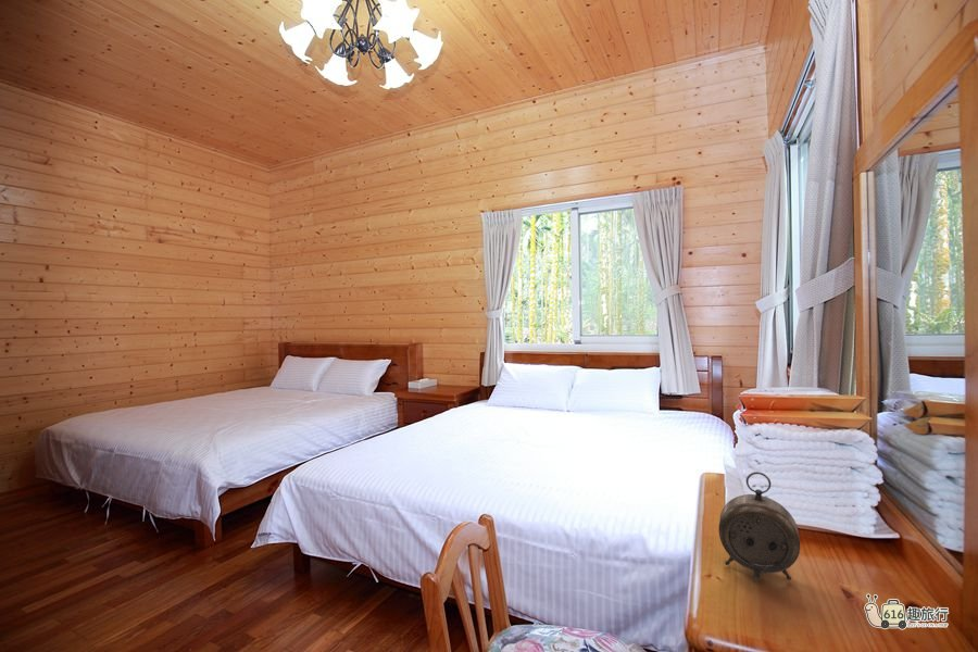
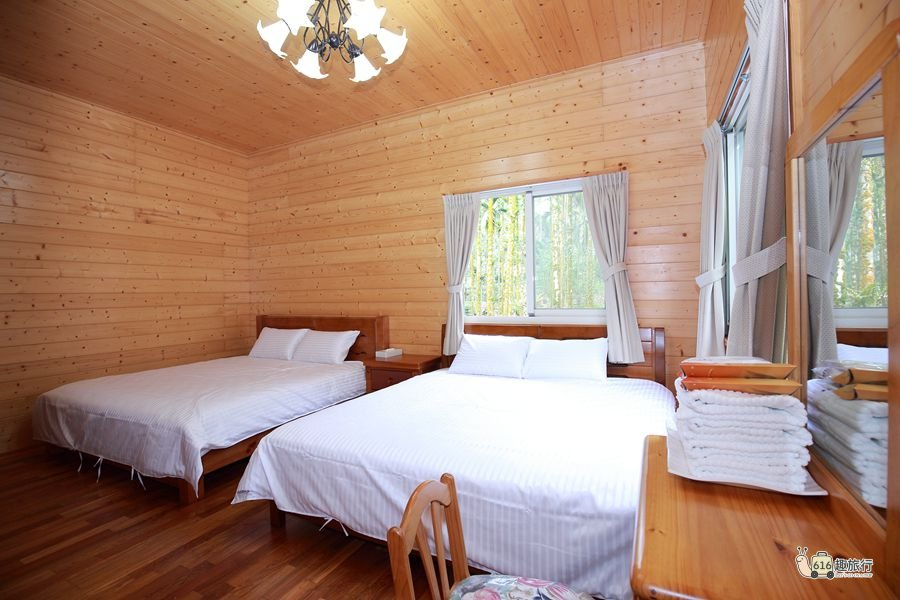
- alarm clock [717,471,801,582]
